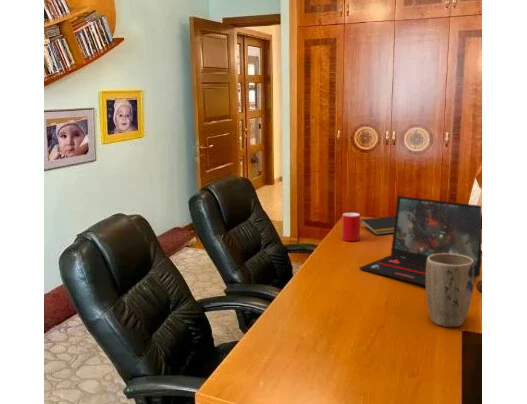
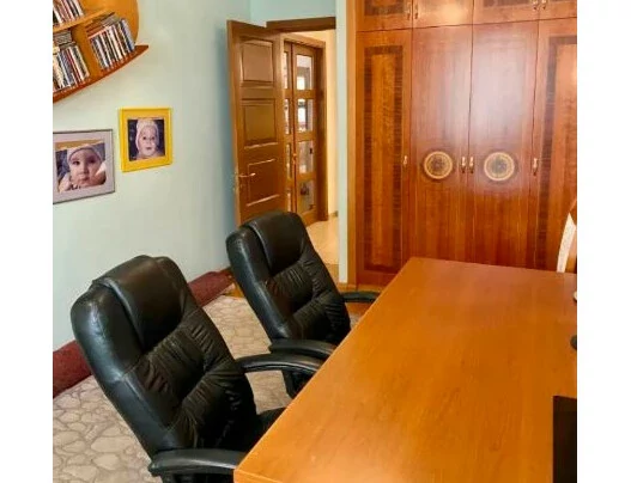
- cup [341,212,361,242]
- notepad [360,215,395,236]
- plant pot [425,253,475,328]
- laptop [358,195,482,287]
